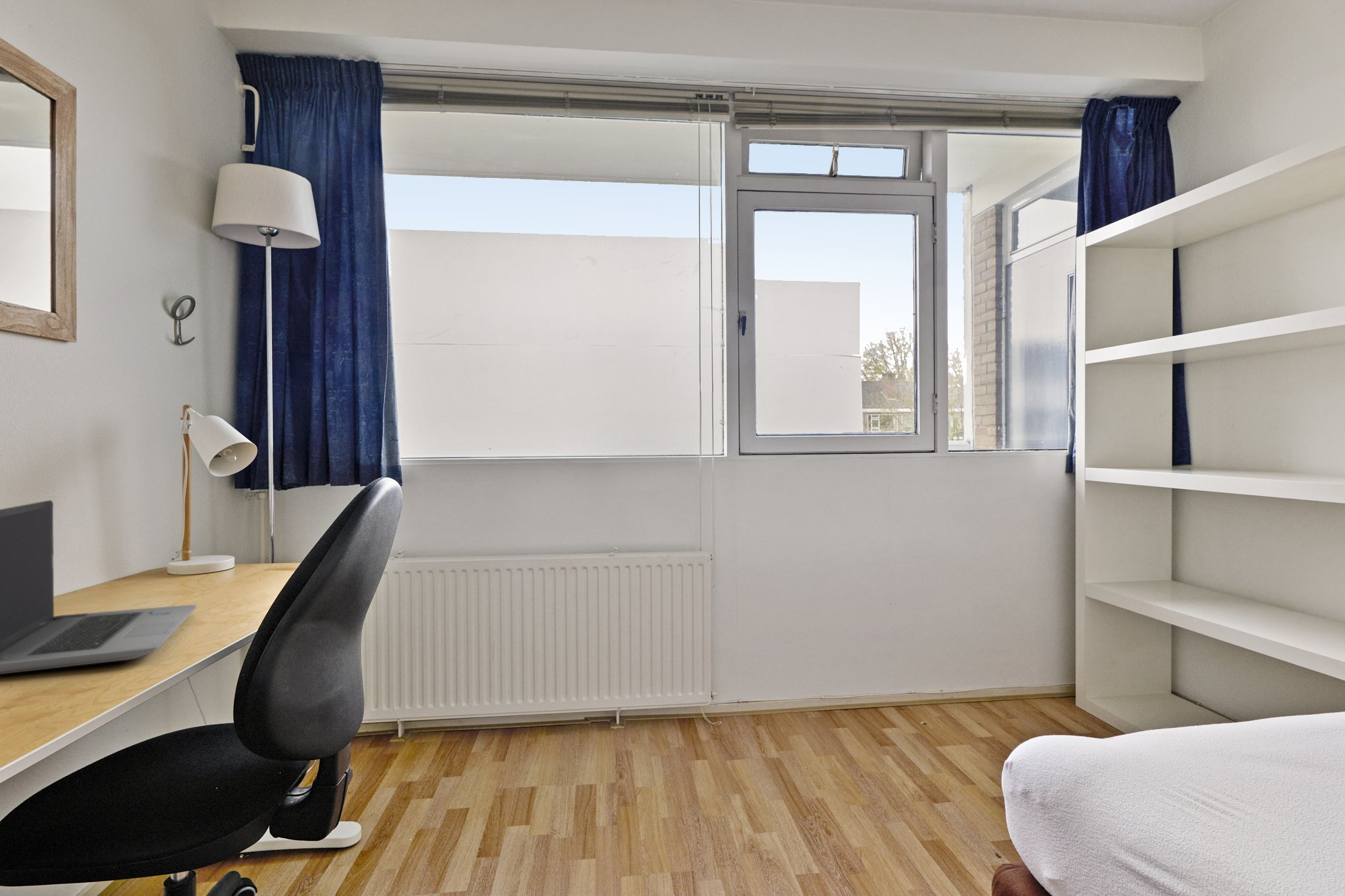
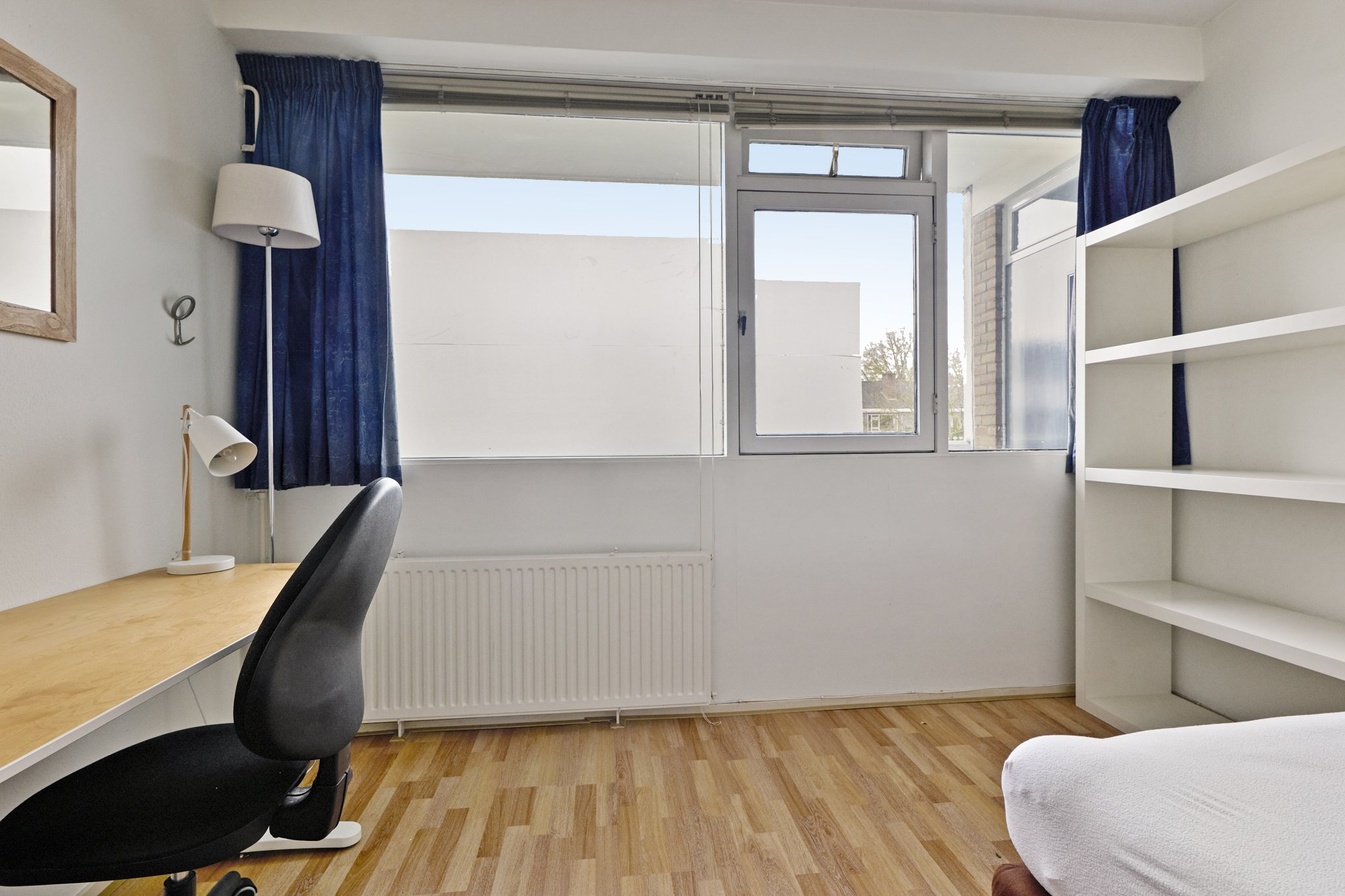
- laptop computer [0,500,197,675]
